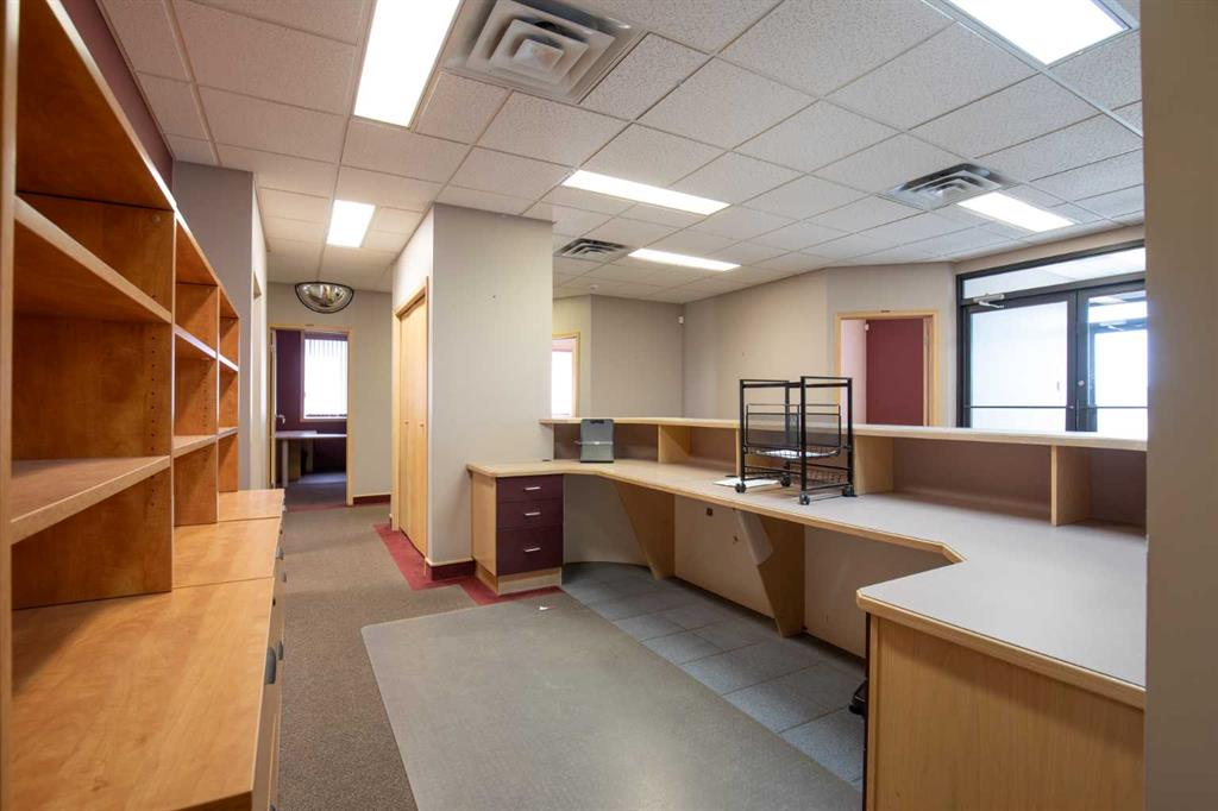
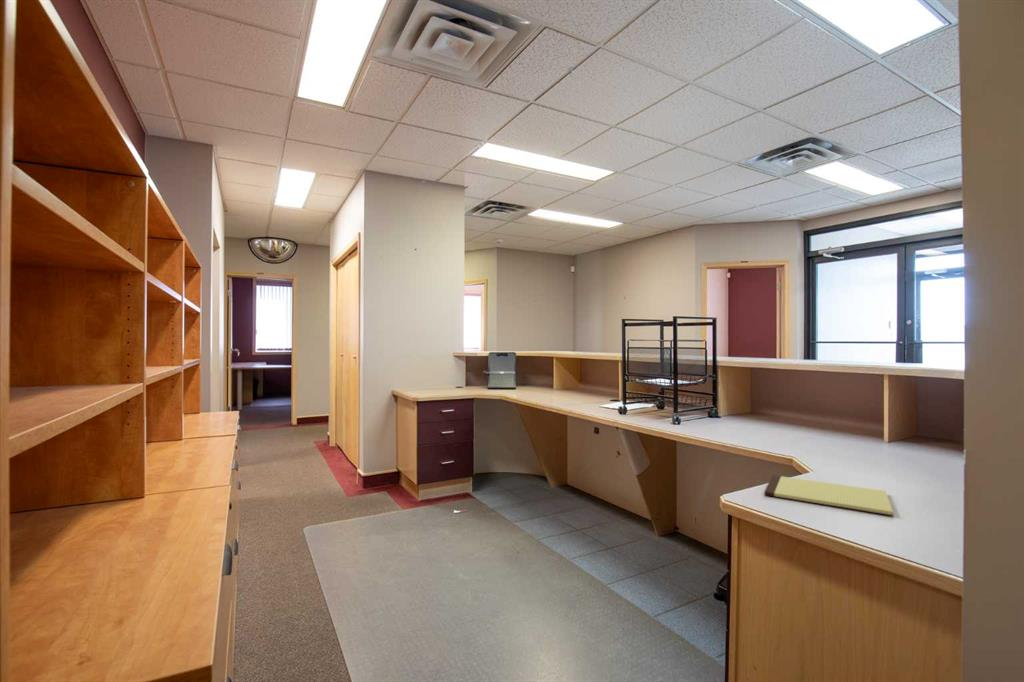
+ notepad [763,474,894,516]
